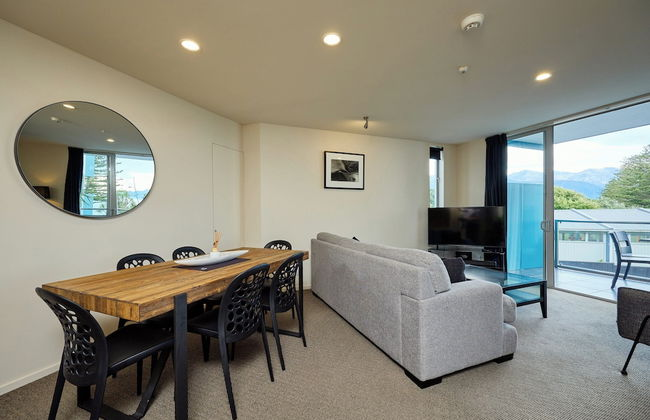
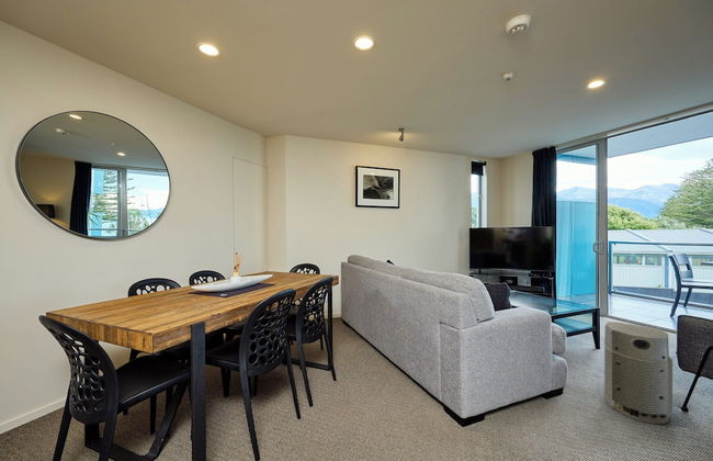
+ air purifier [603,321,674,425]
